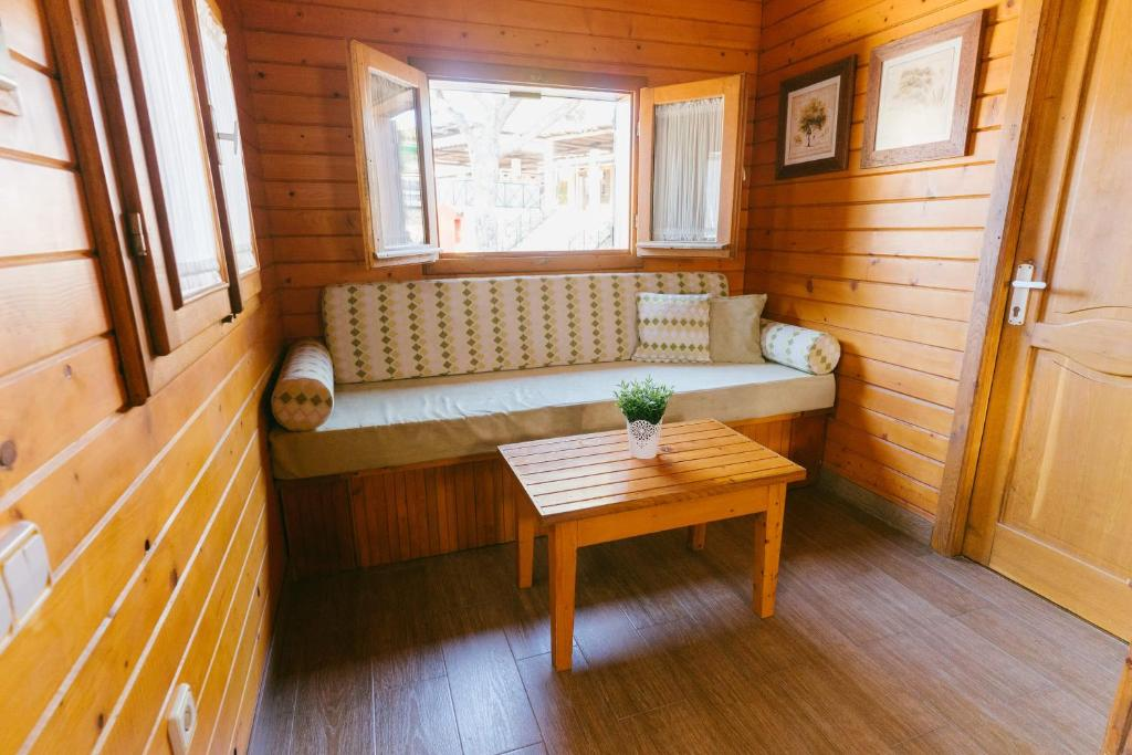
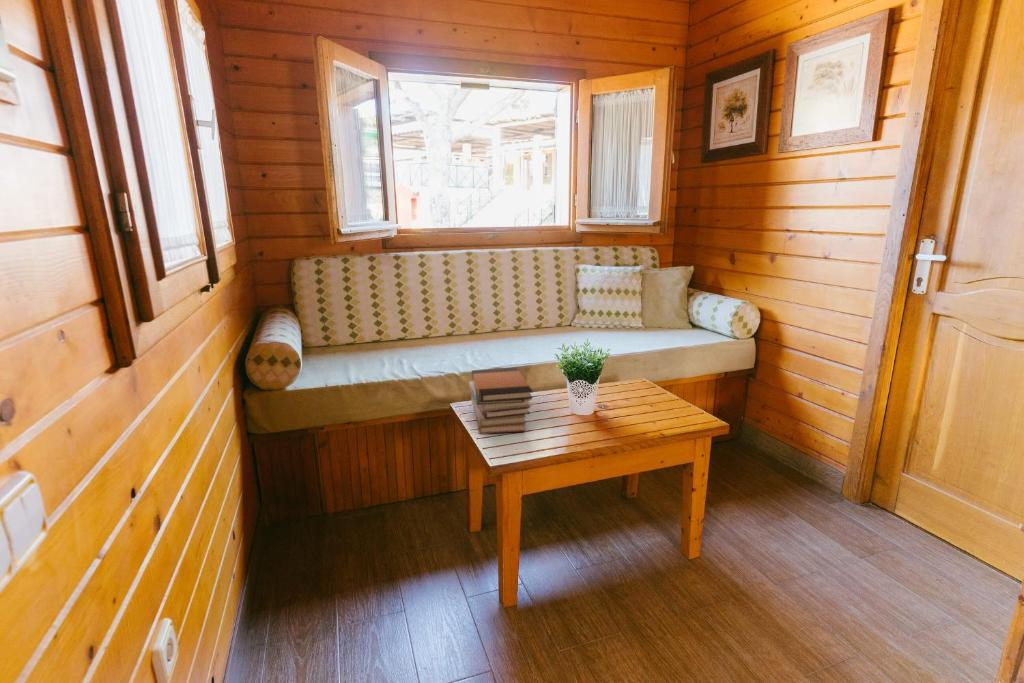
+ book stack [468,367,534,435]
